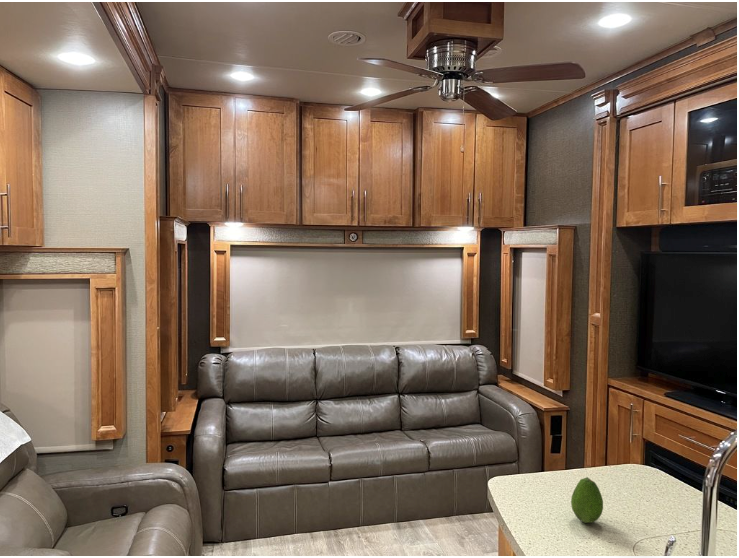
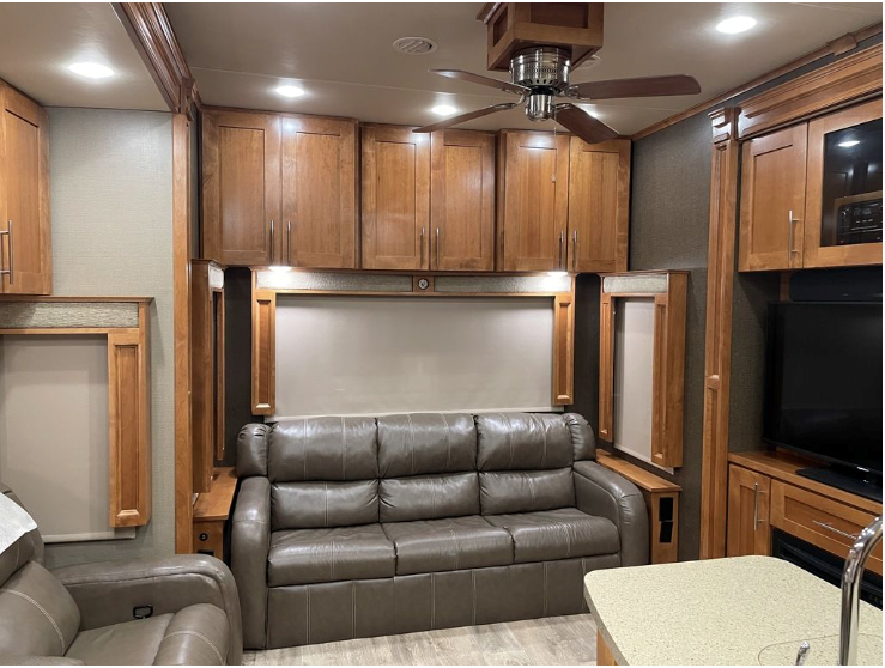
- fruit [570,476,604,524]
